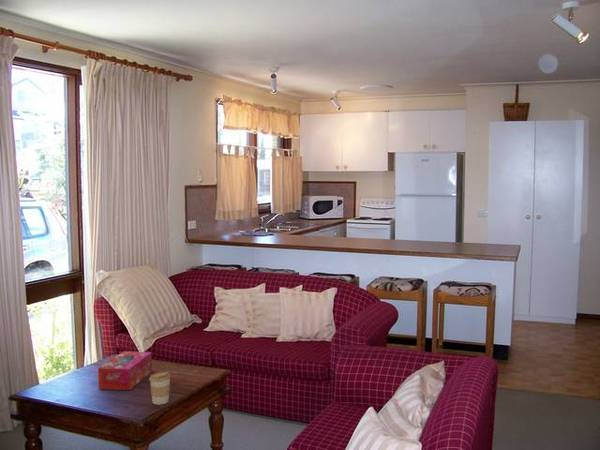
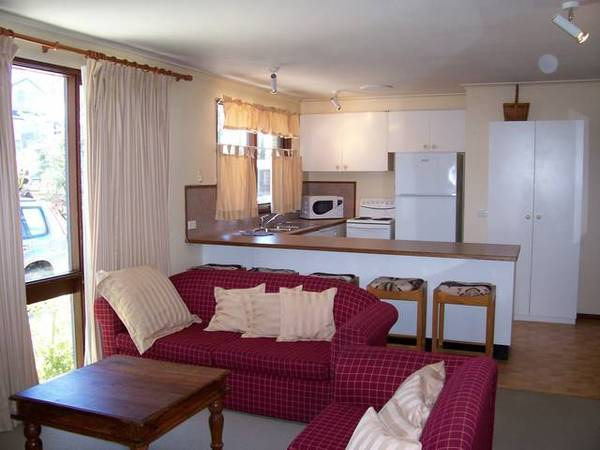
- tissue box [97,350,153,391]
- coffee cup [148,371,172,406]
